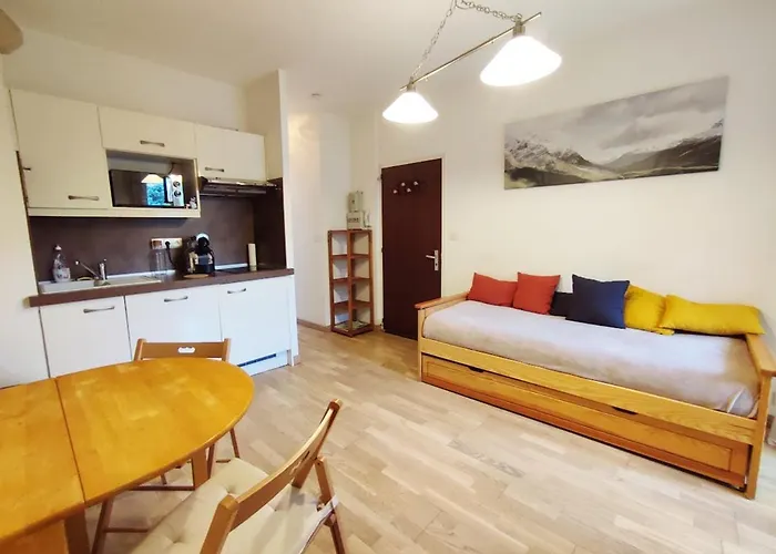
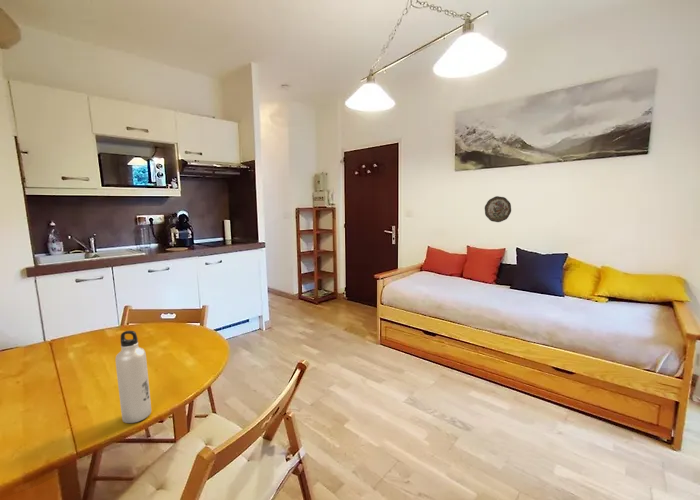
+ water bottle [114,330,152,424]
+ decorative plate [484,195,512,223]
